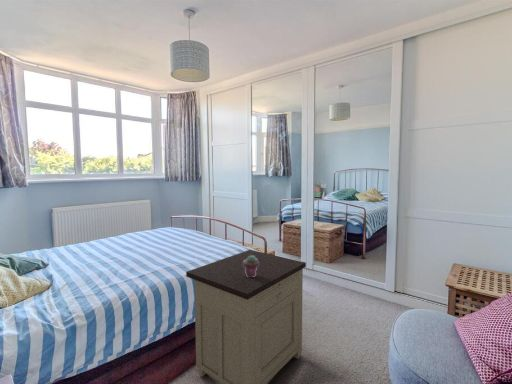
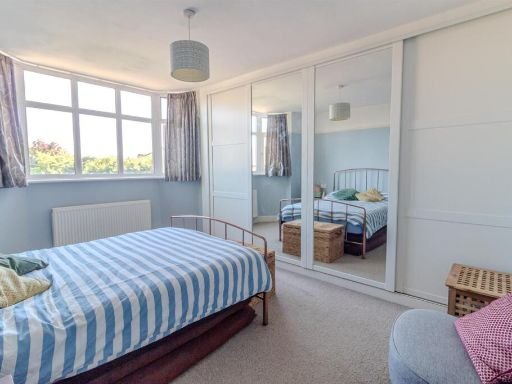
- nightstand [185,249,307,384]
- potted succulent [243,256,259,277]
